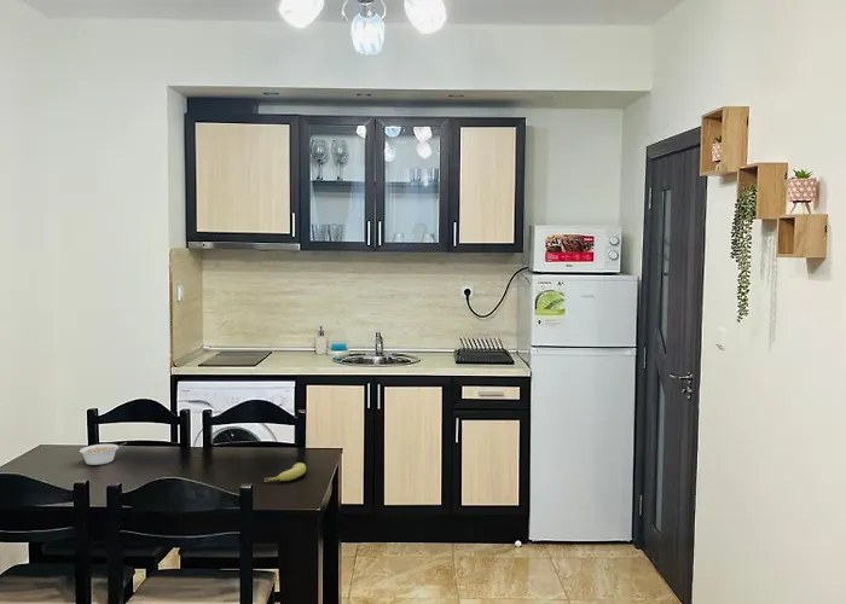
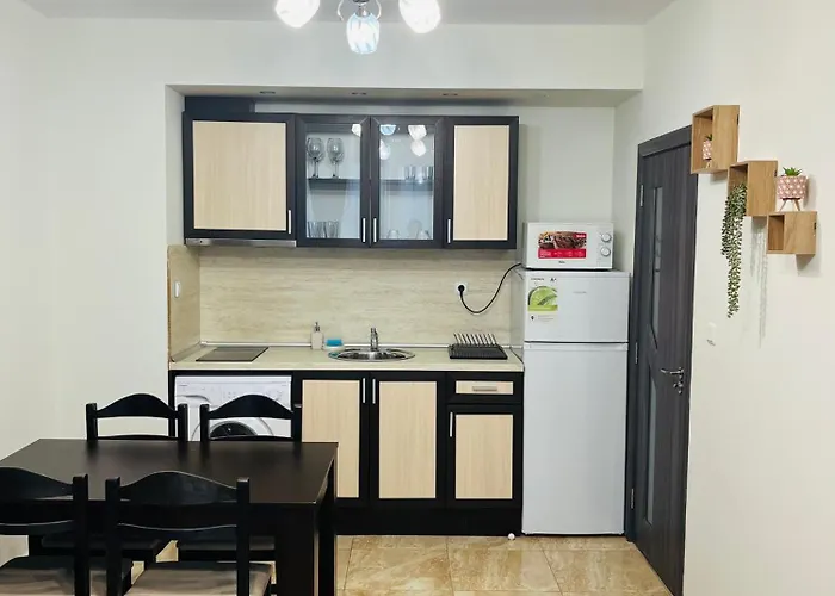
- legume [79,441,128,466]
- fruit [262,461,307,483]
